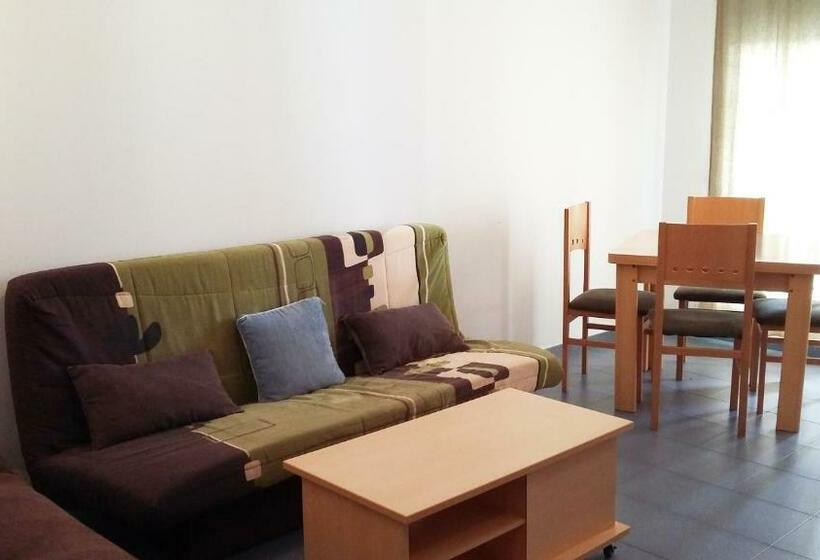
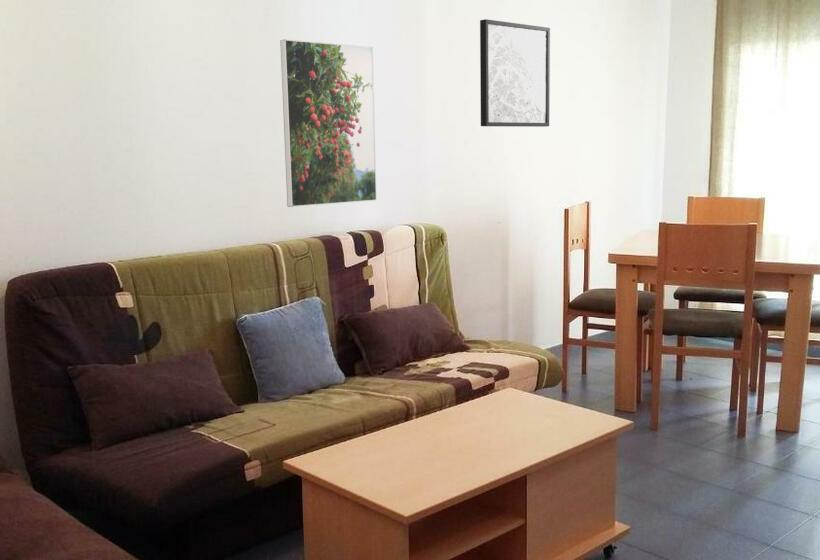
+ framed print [279,38,378,208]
+ wall art [479,18,551,128]
